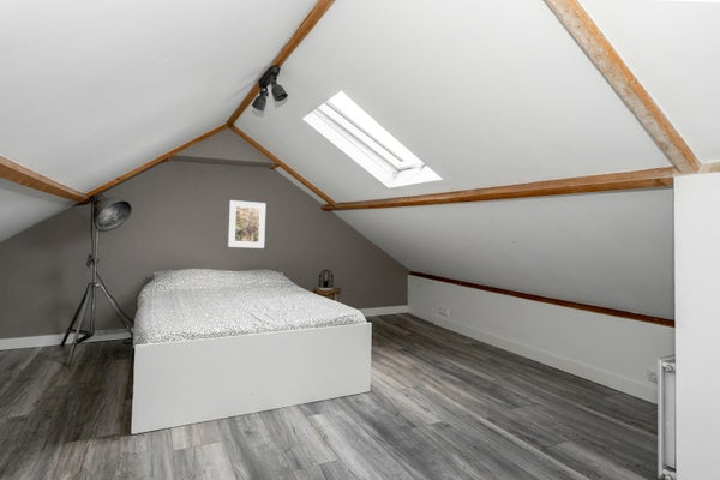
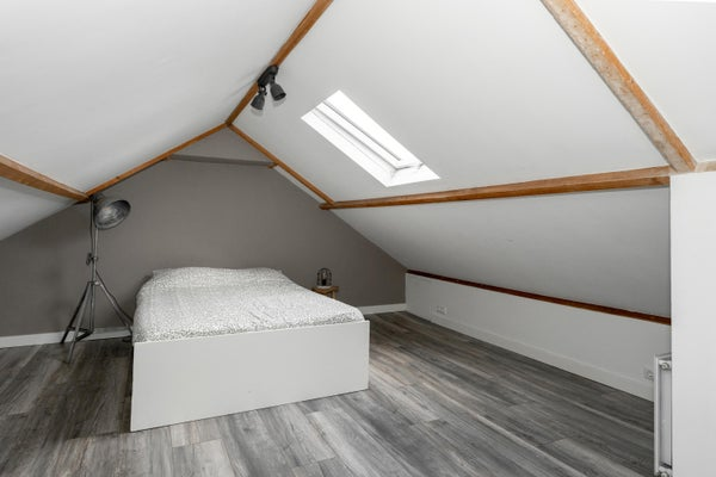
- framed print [227,199,266,250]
